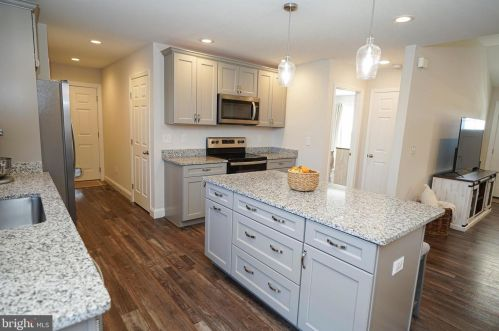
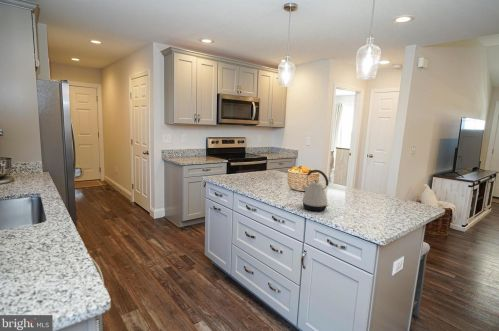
+ kettle [301,169,330,212]
